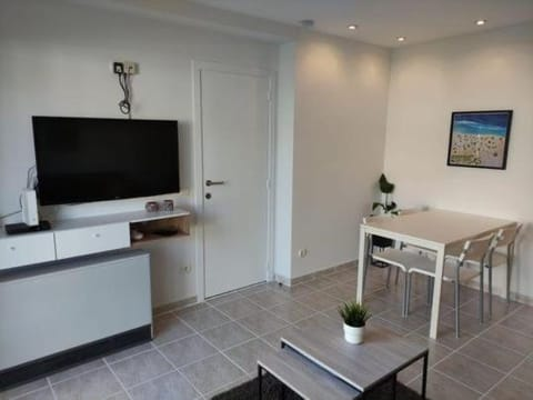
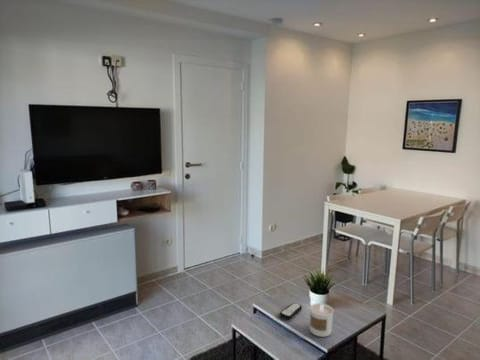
+ remote control [279,302,303,320]
+ candle [309,302,334,338]
